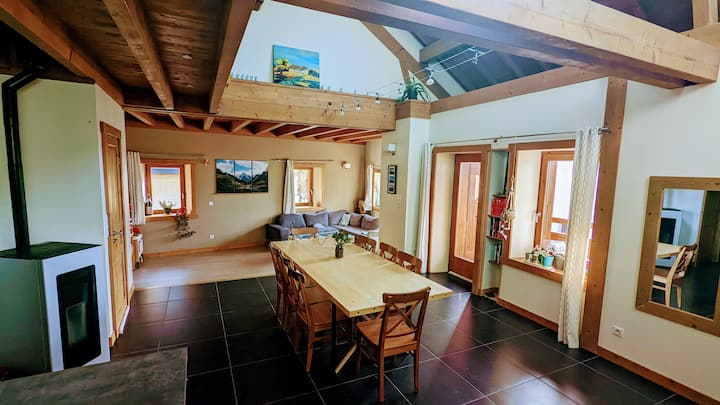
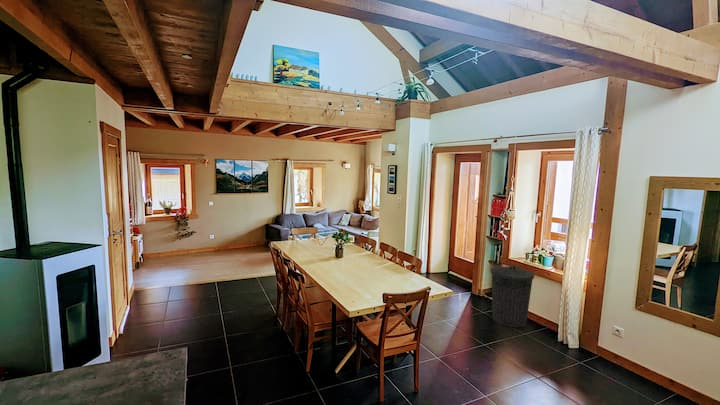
+ trash can [490,265,535,328]
